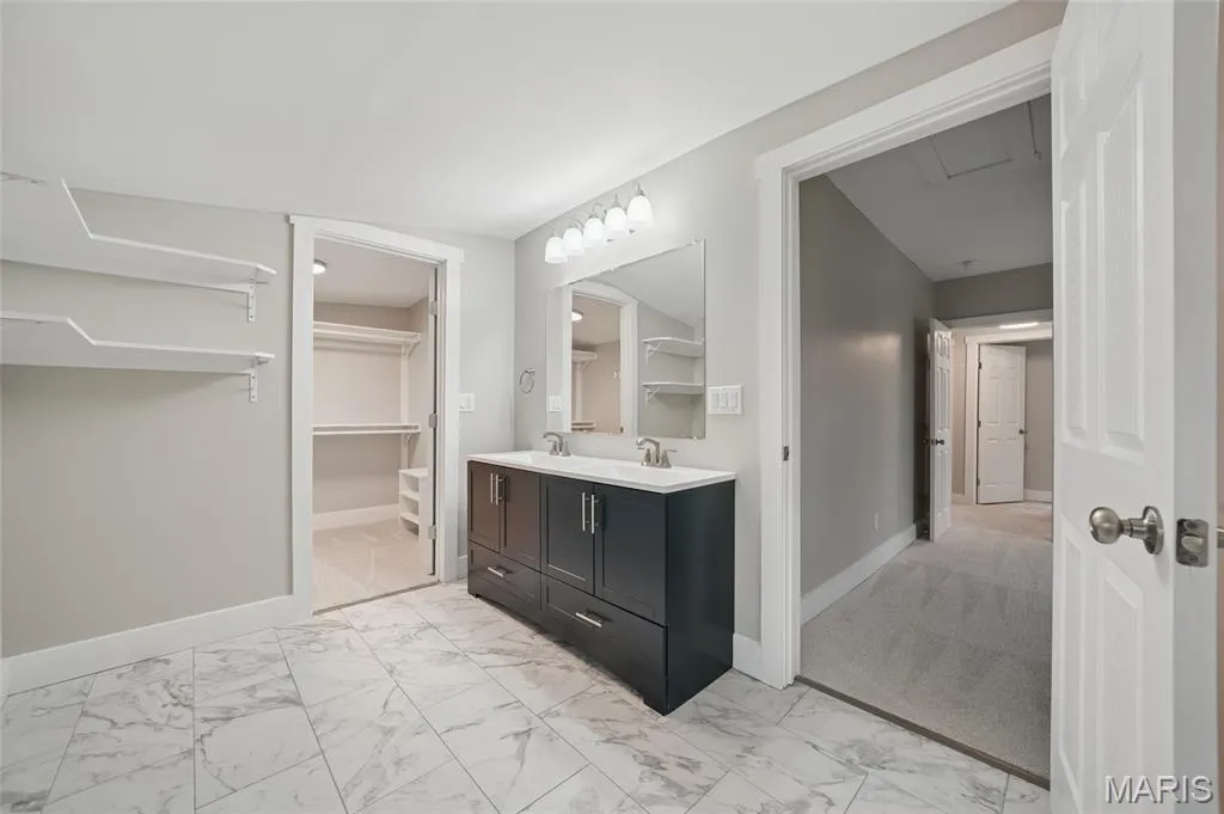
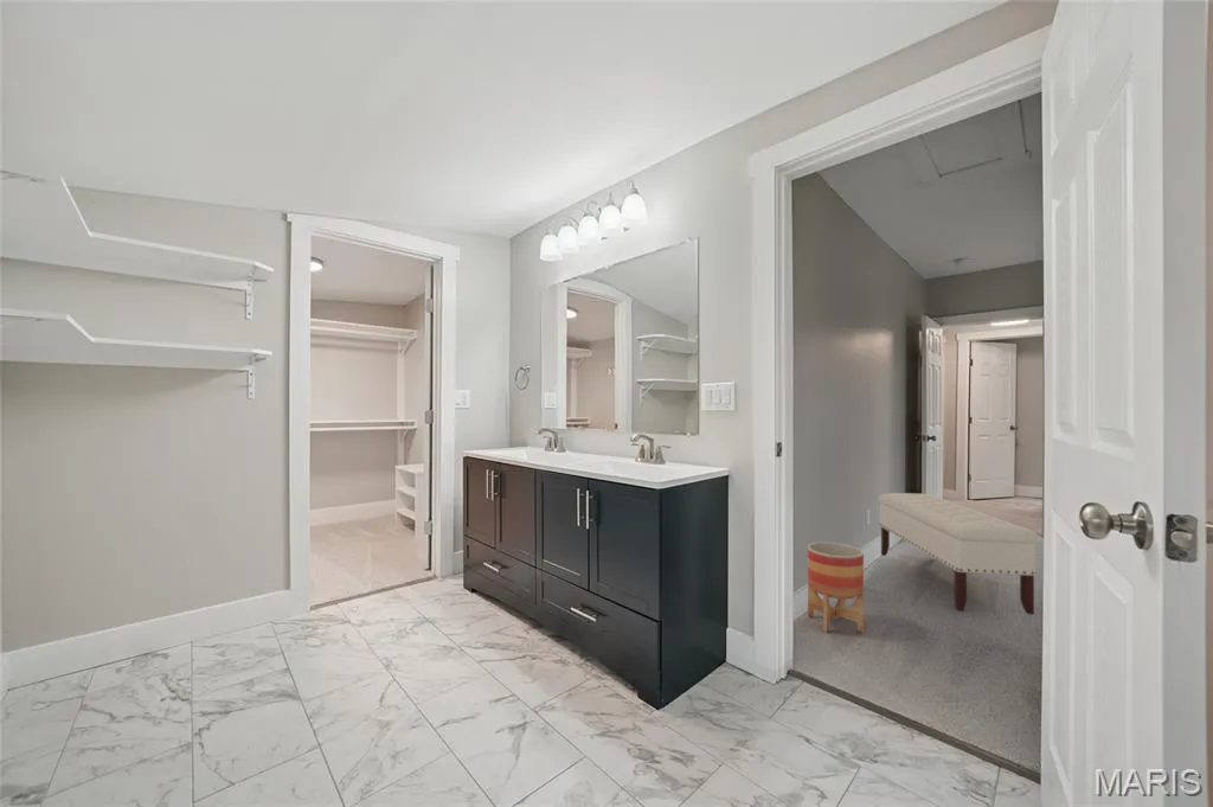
+ bench [878,492,1039,616]
+ planter [807,540,865,634]
